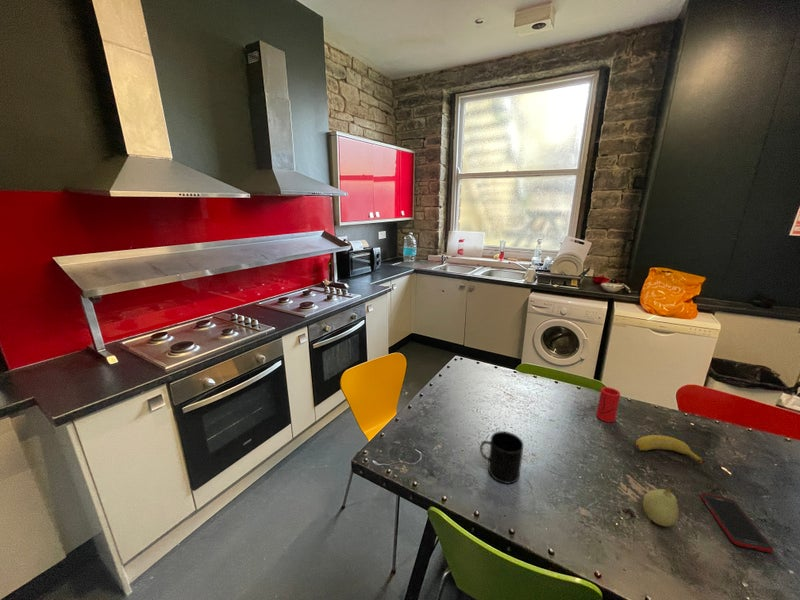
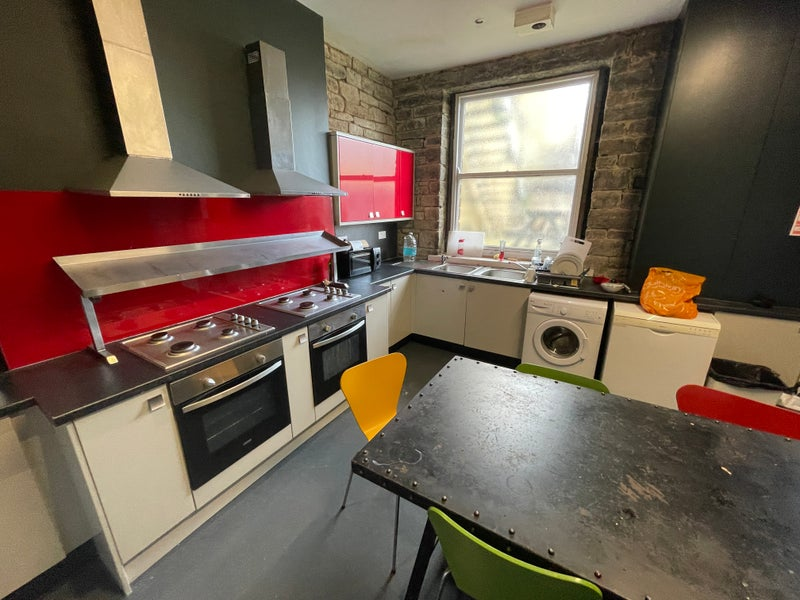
- mug [479,430,525,485]
- fruit [642,482,680,527]
- cell phone [700,493,774,554]
- cup [595,386,621,423]
- banana [635,434,706,464]
